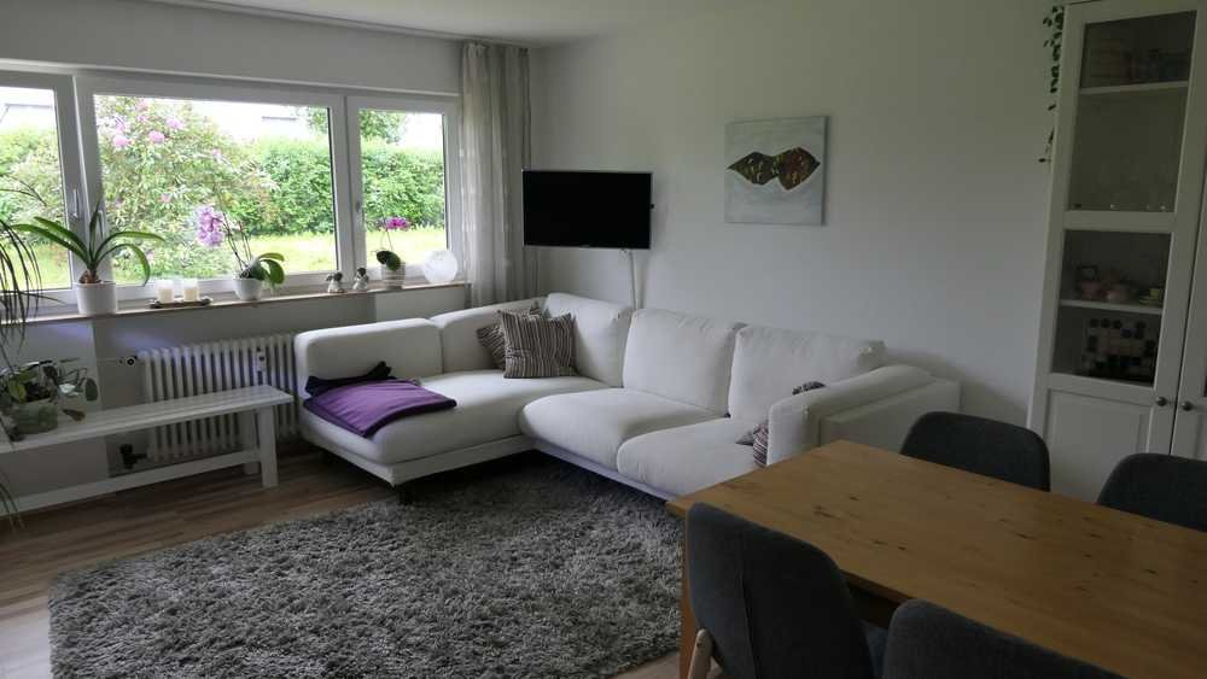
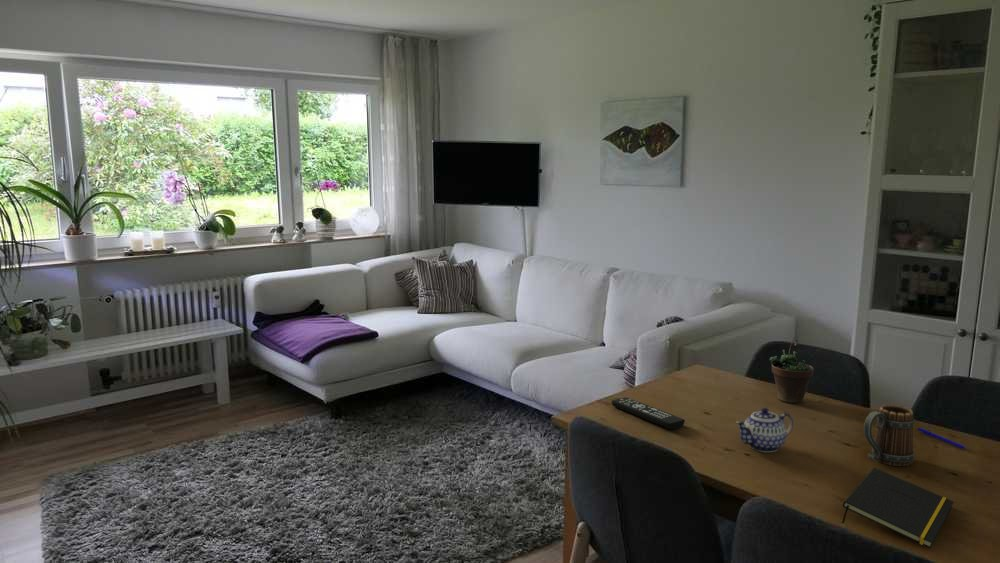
+ remote control [611,396,686,430]
+ succulent plant [769,338,815,404]
+ teapot [735,407,794,453]
+ mug [863,404,915,467]
+ notepad [841,467,955,549]
+ pen [917,427,967,450]
